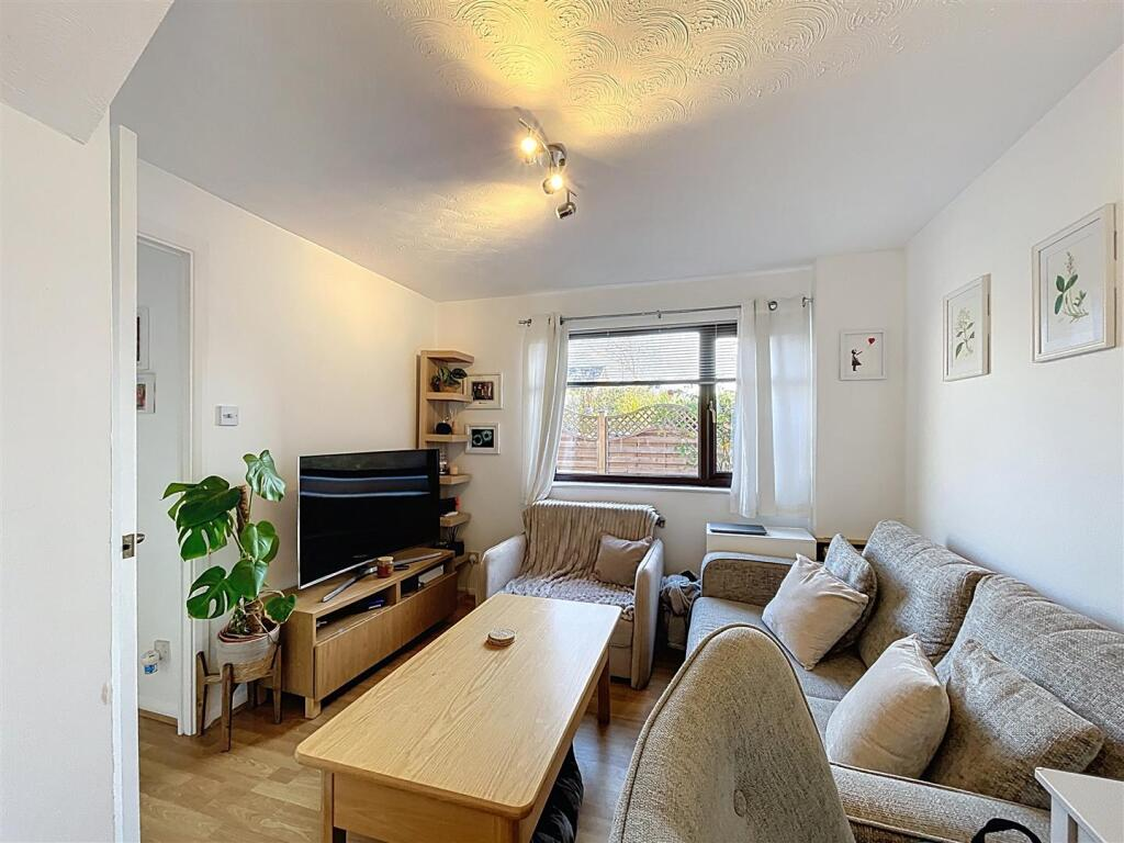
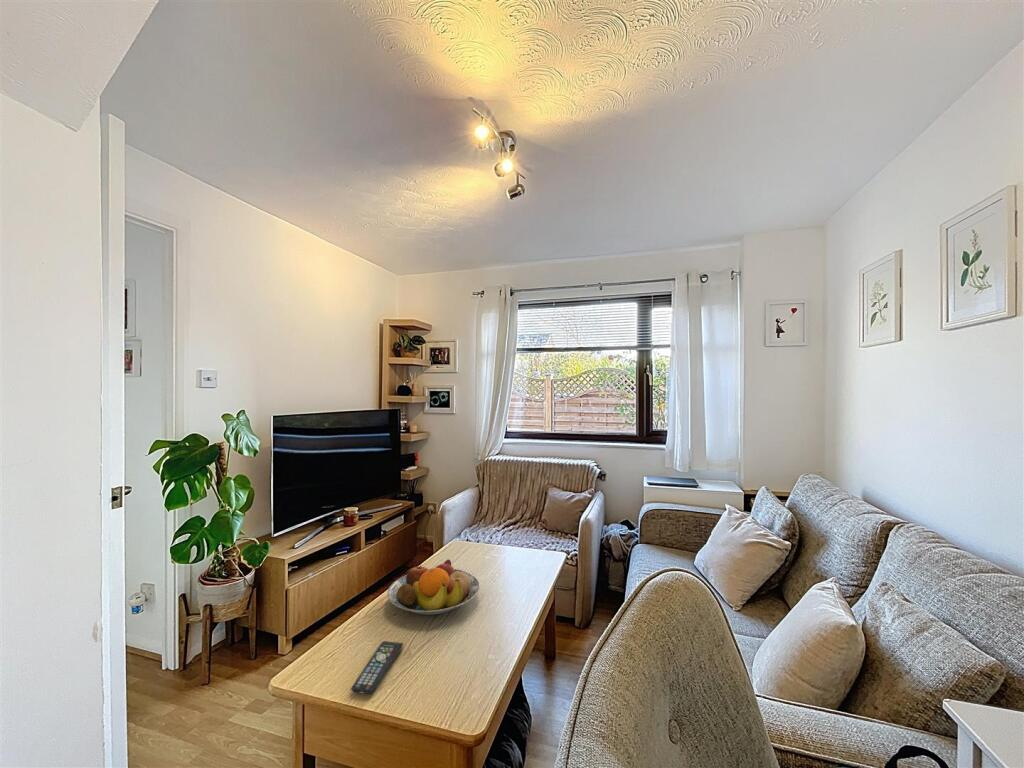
+ fruit bowl [386,558,481,616]
+ remote control [350,640,404,695]
